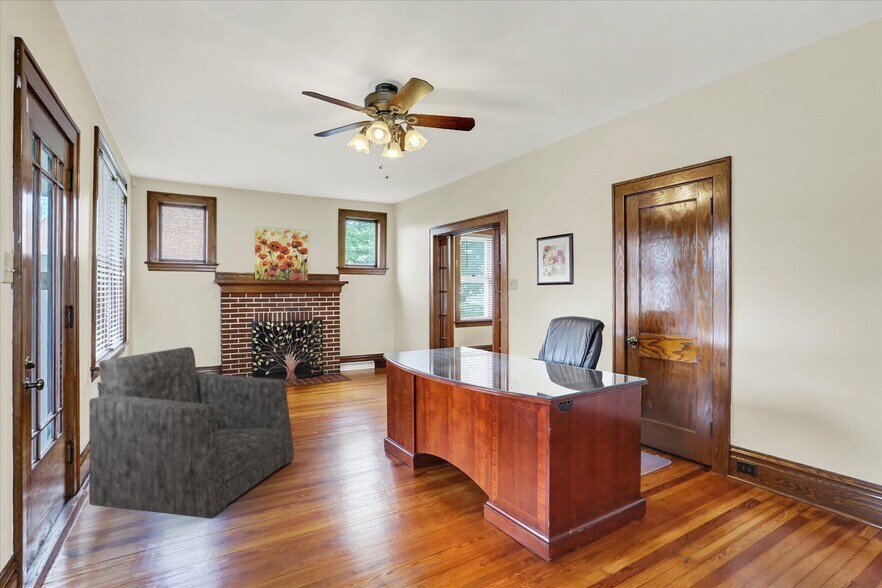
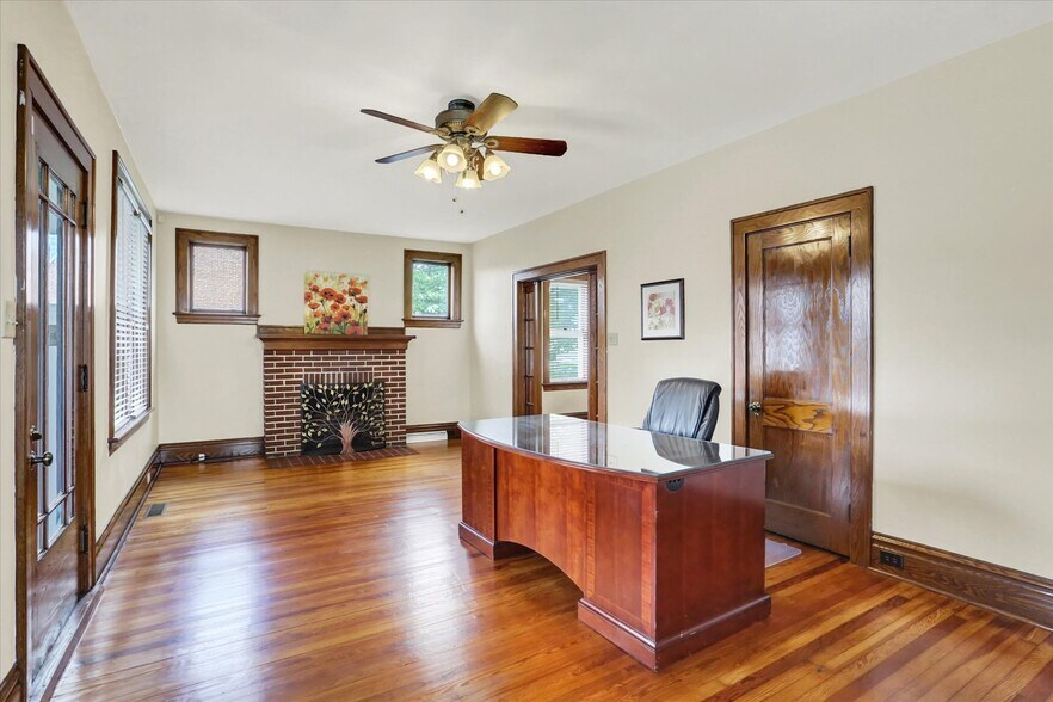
- armchair [88,346,295,519]
